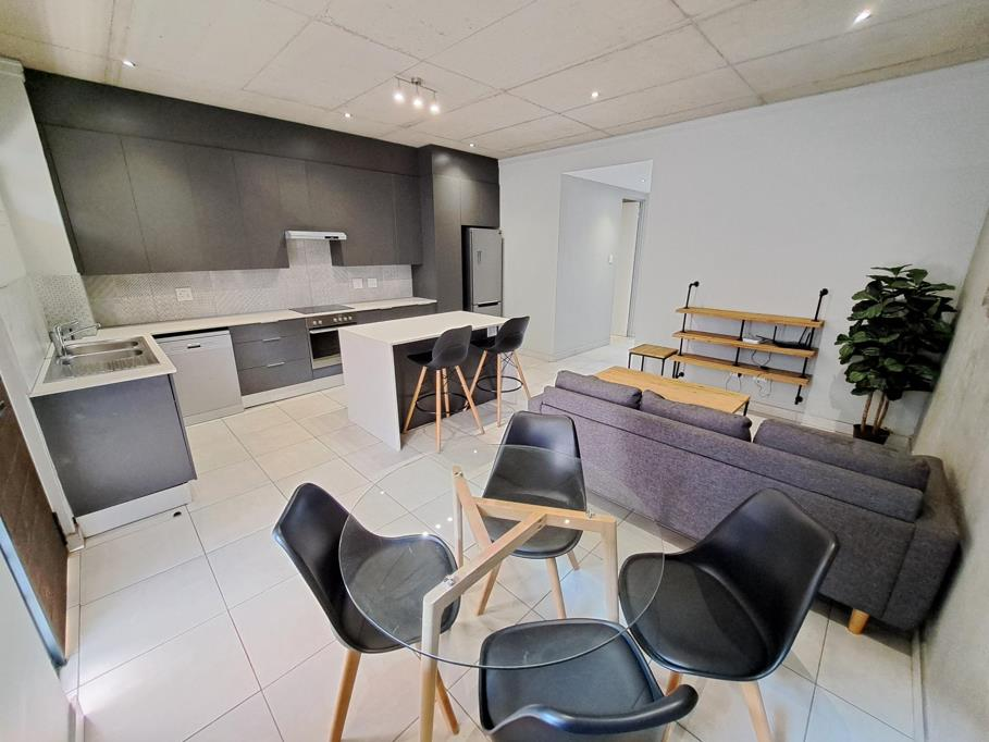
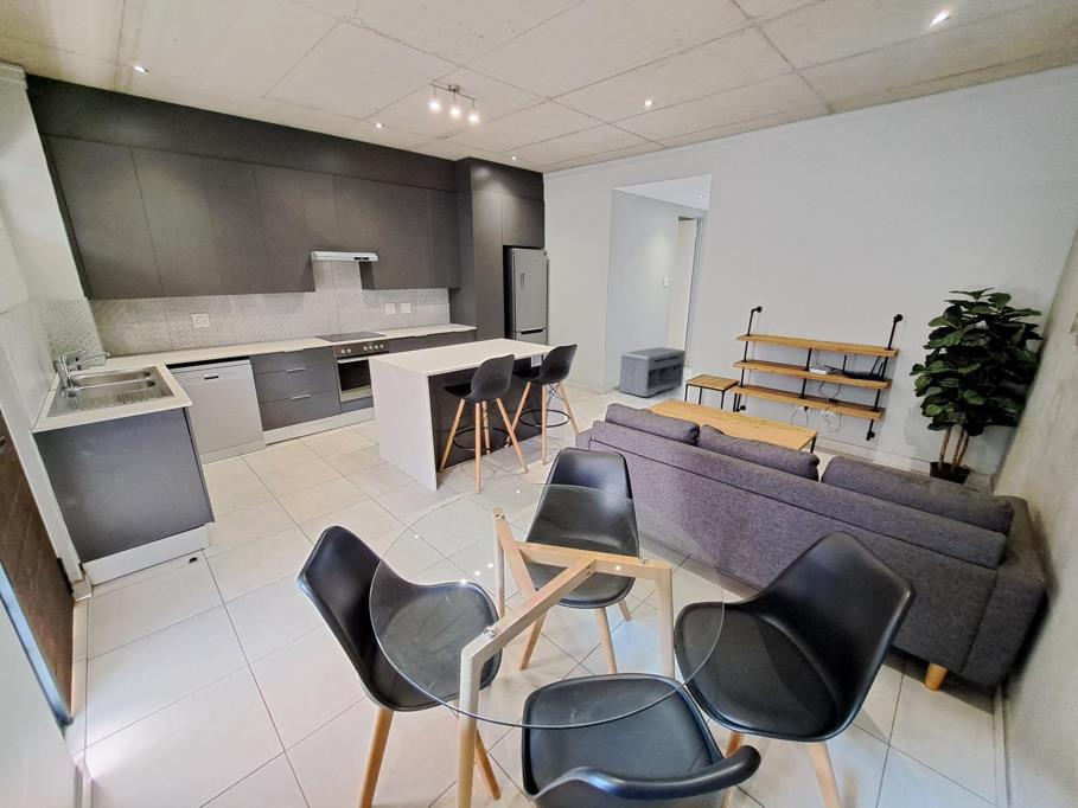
+ bench [618,346,687,398]
